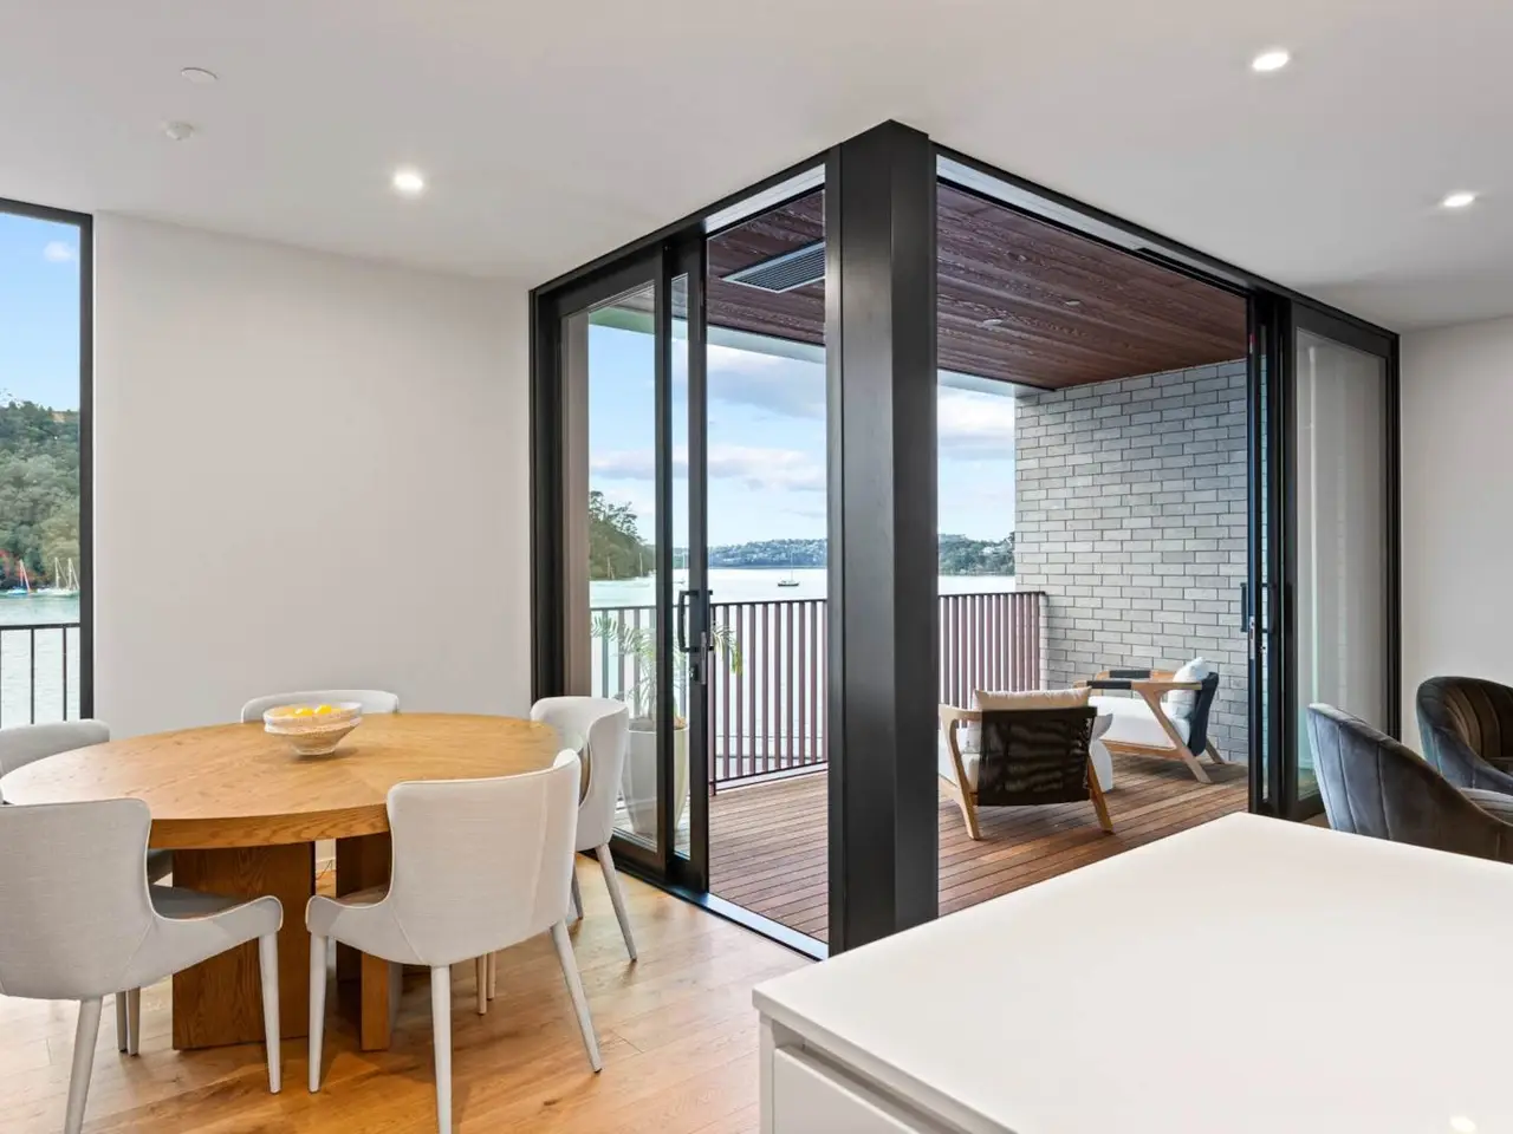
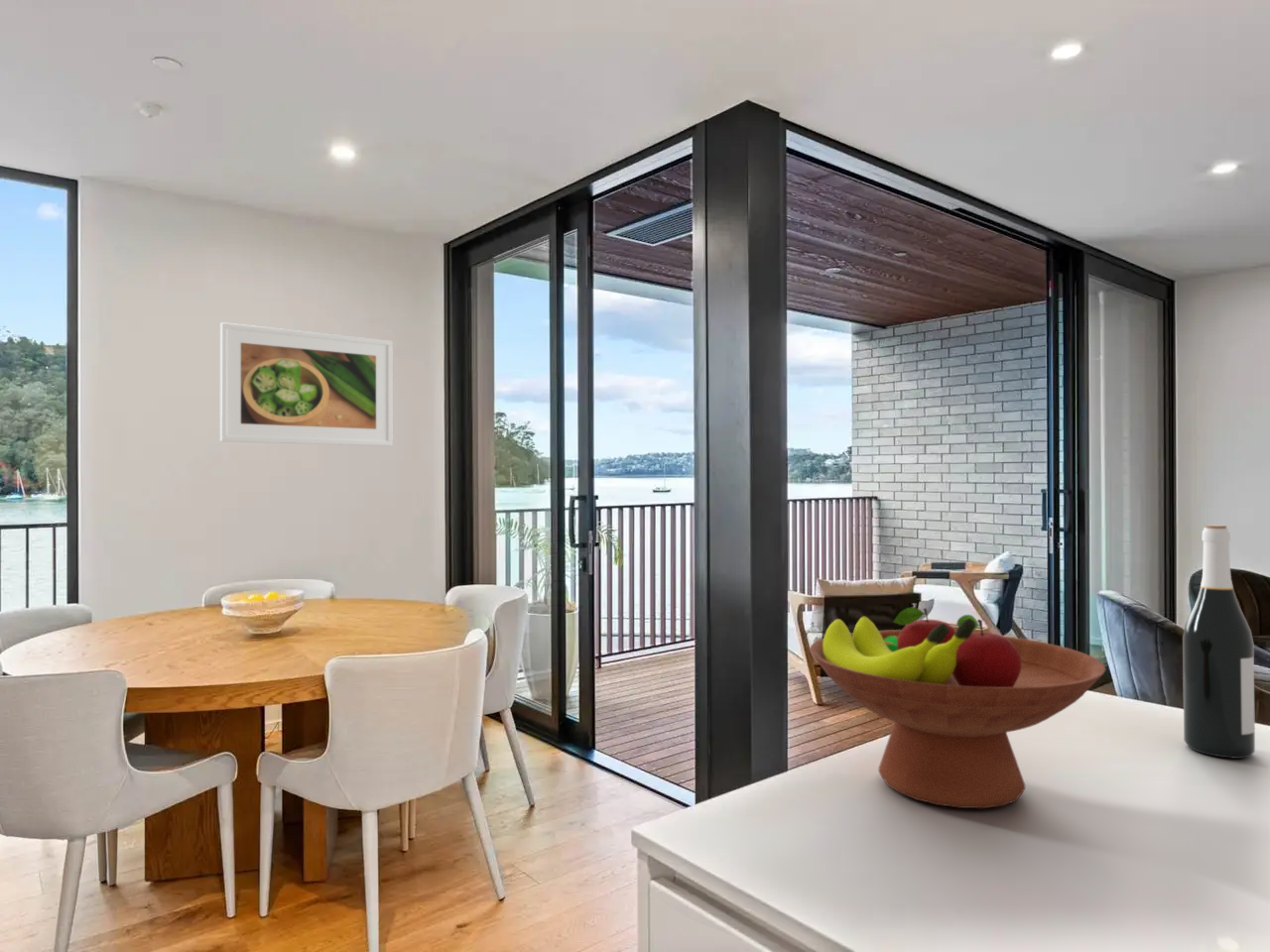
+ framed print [219,321,393,447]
+ wine bottle [1182,525,1256,760]
+ fruit bowl [809,606,1106,809]
